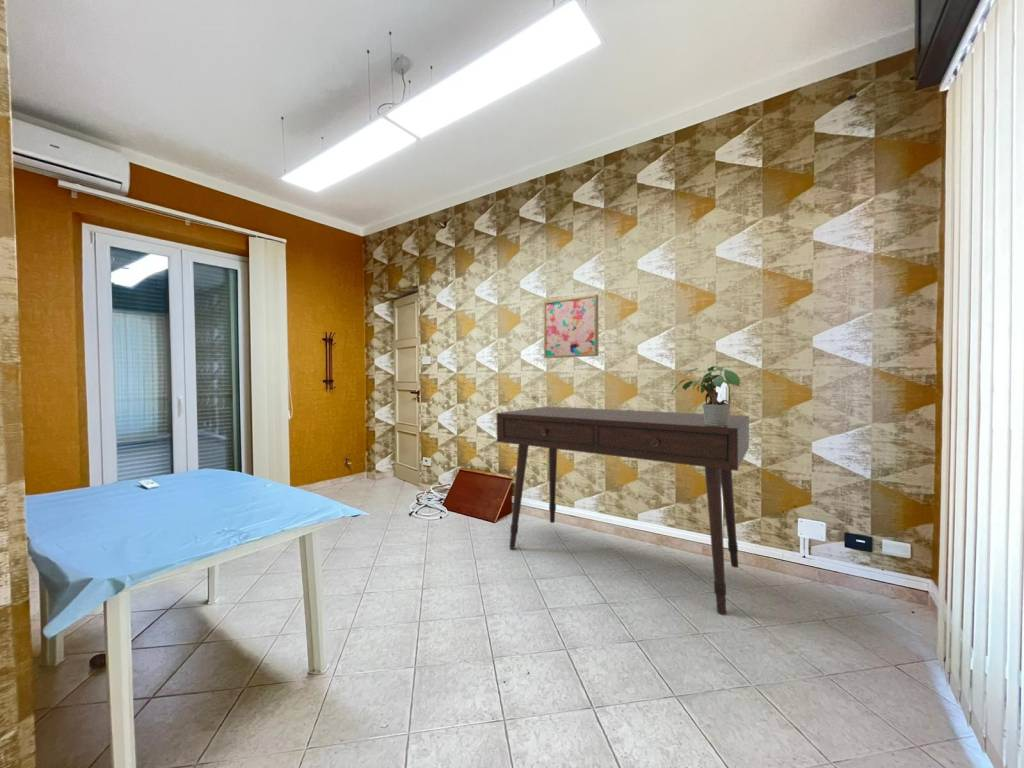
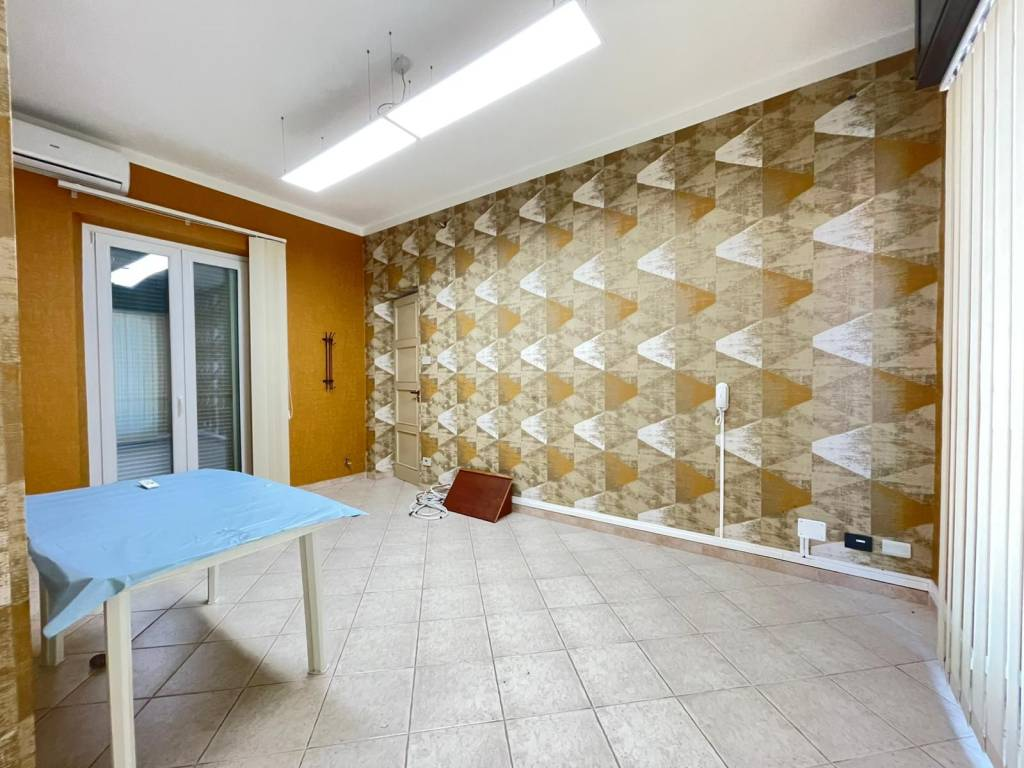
- desk [495,405,750,616]
- potted plant [671,365,741,426]
- wall art [543,293,600,359]
